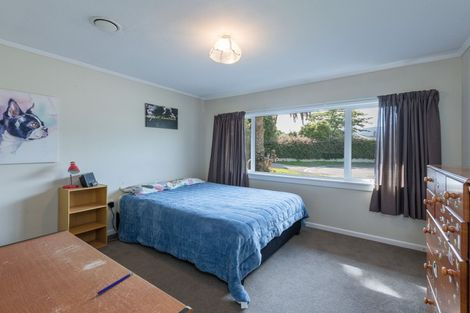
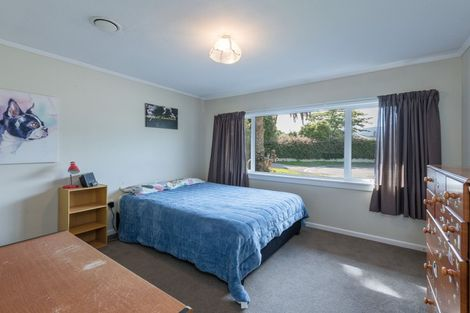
- pen [97,272,133,296]
